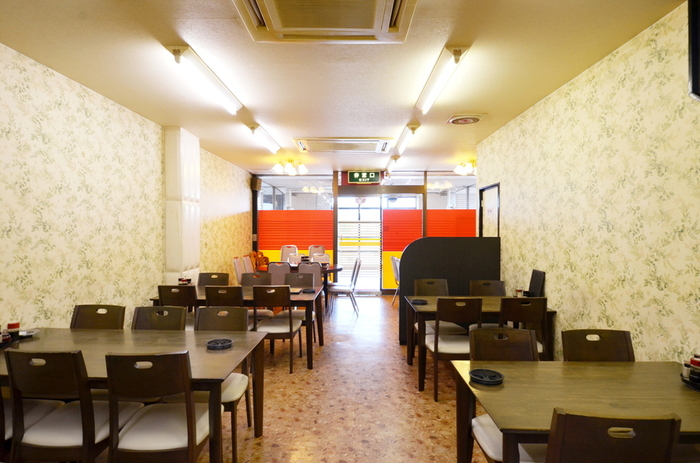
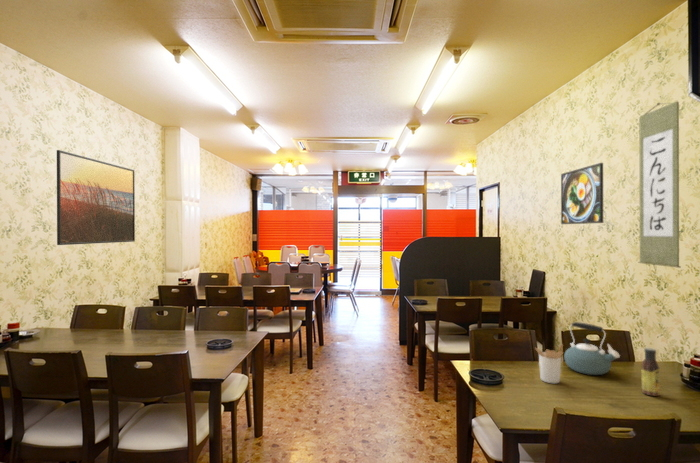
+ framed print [560,162,604,225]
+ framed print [56,149,136,246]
+ kettle [563,321,621,376]
+ wall scroll [638,100,682,269]
+ utensil holder [534,343,564,384]
+ sauce bottle [641,347,661,397]
